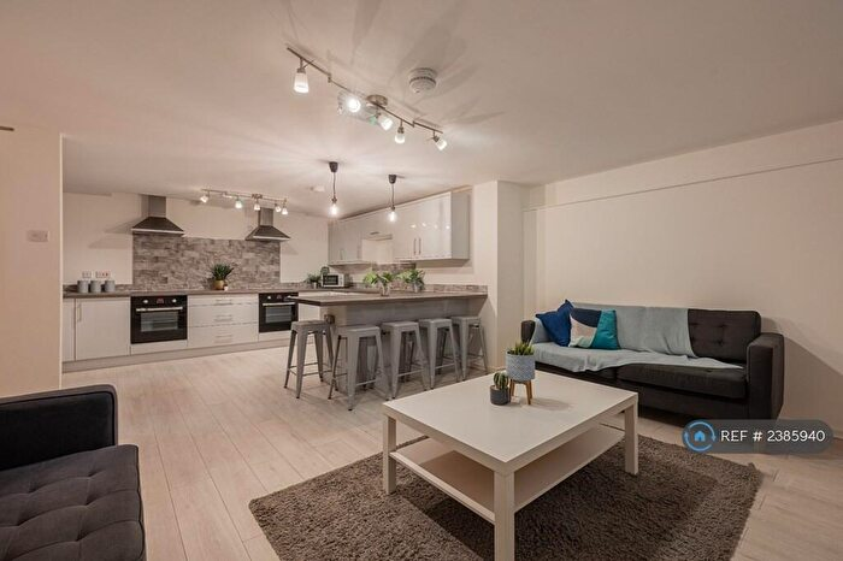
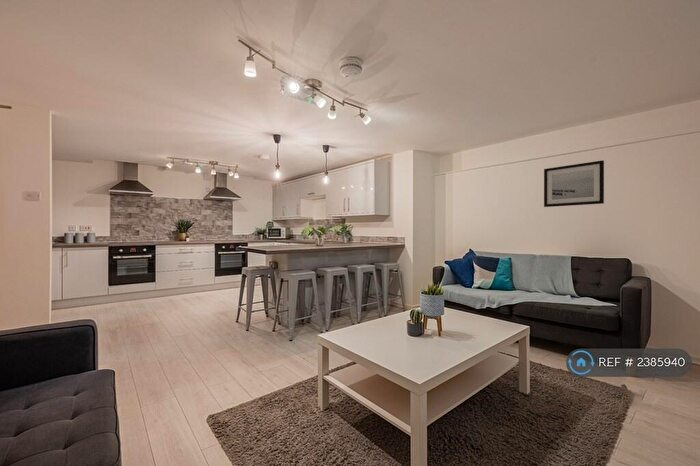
+ wall art [543,159,605,208]
